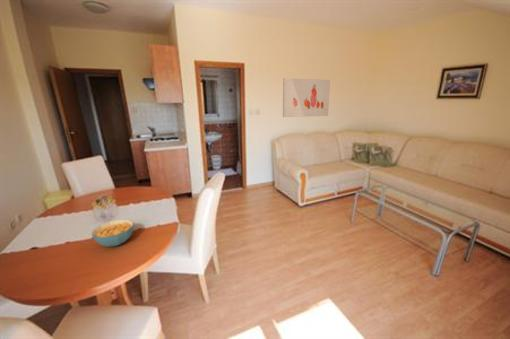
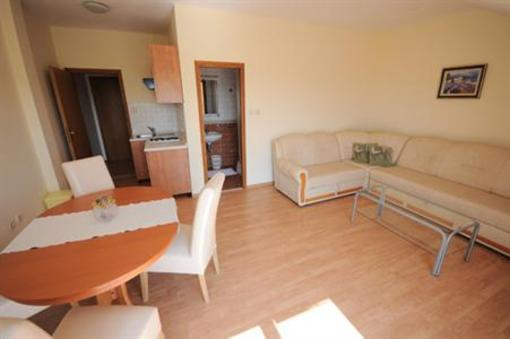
- wall art [282,77,331,118]
- cereal bowl [91,219,134,247]
